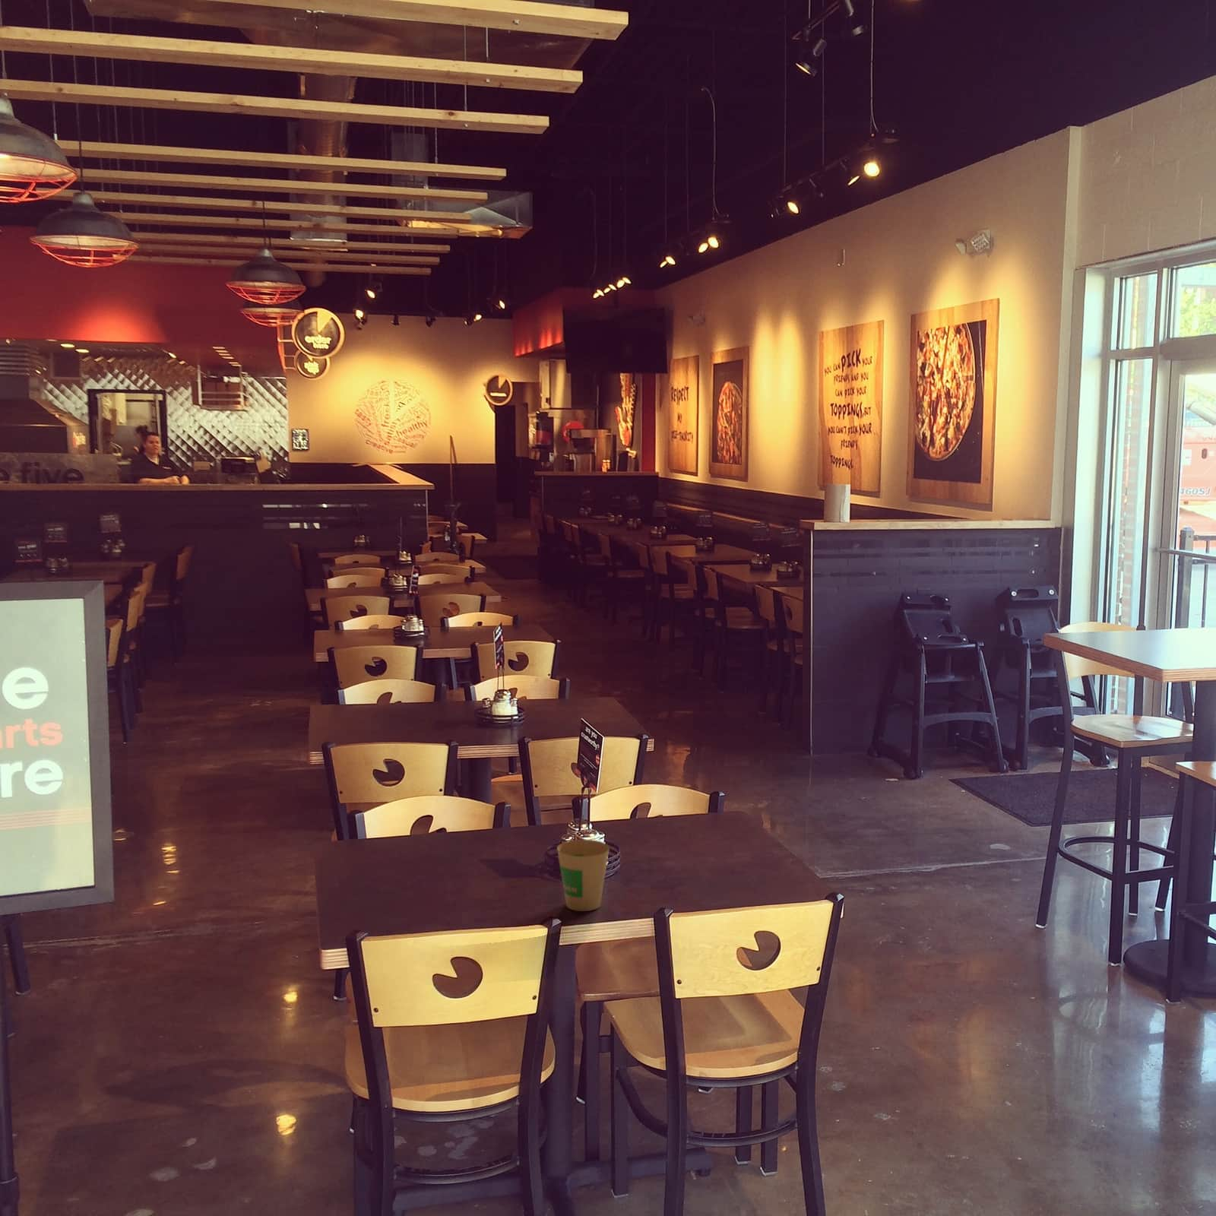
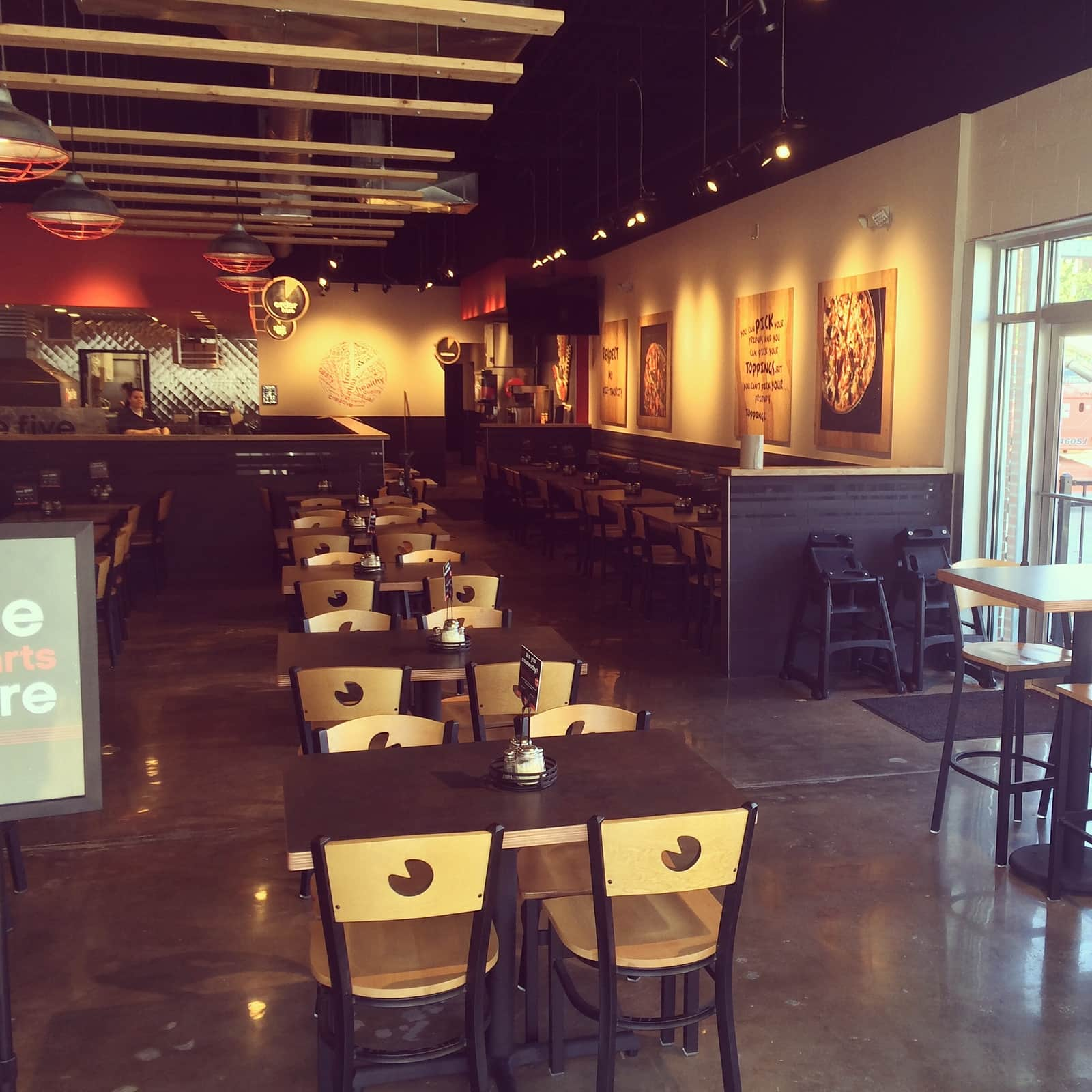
- paper cup [557,839,610,912]
